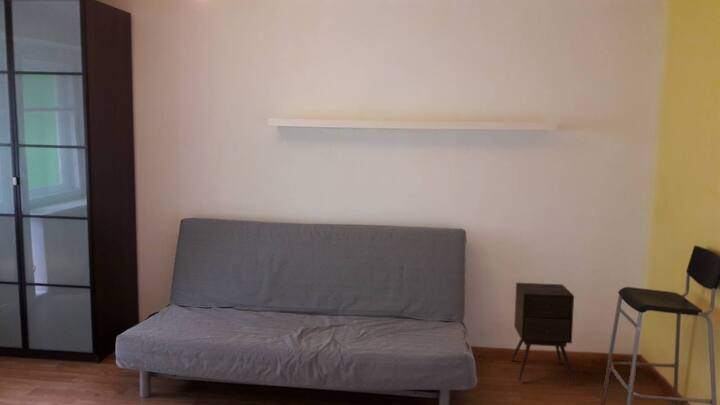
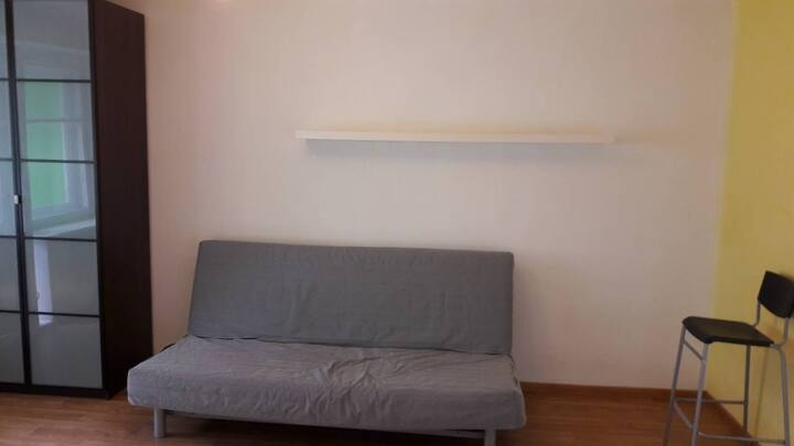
- side table [510,282,576,385]
